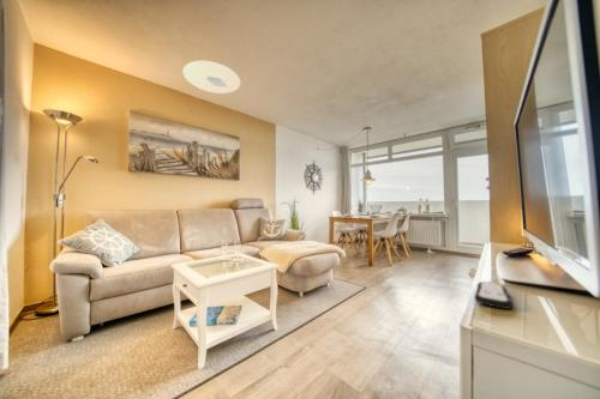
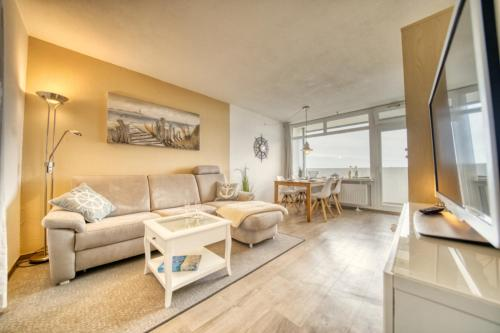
- ceiling light [182,60,241,95]
- remote control [473,280,515,310]
